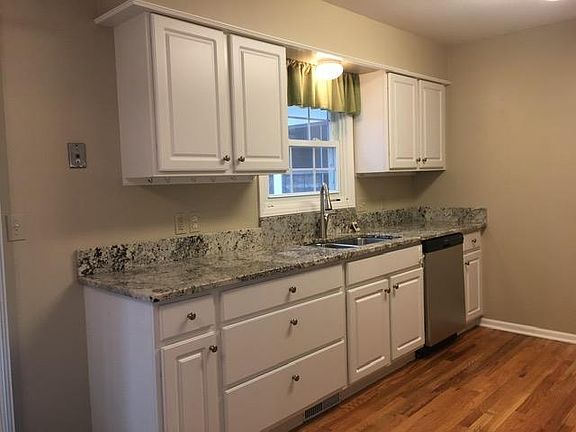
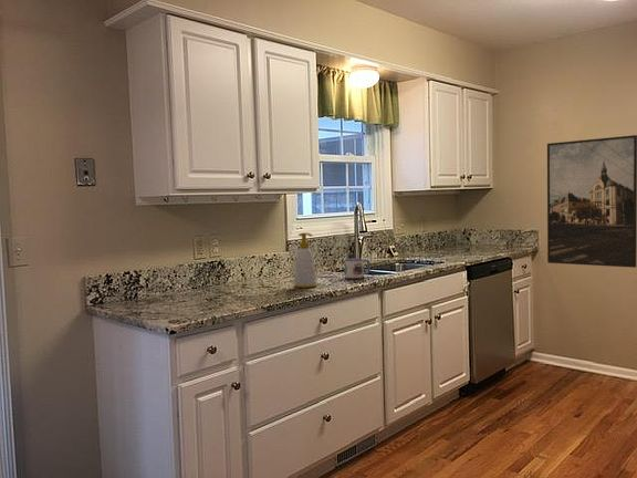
+ soap bottle [293,231,317,289]
+ mug [343,257,372,280]
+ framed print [546,134,637,269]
